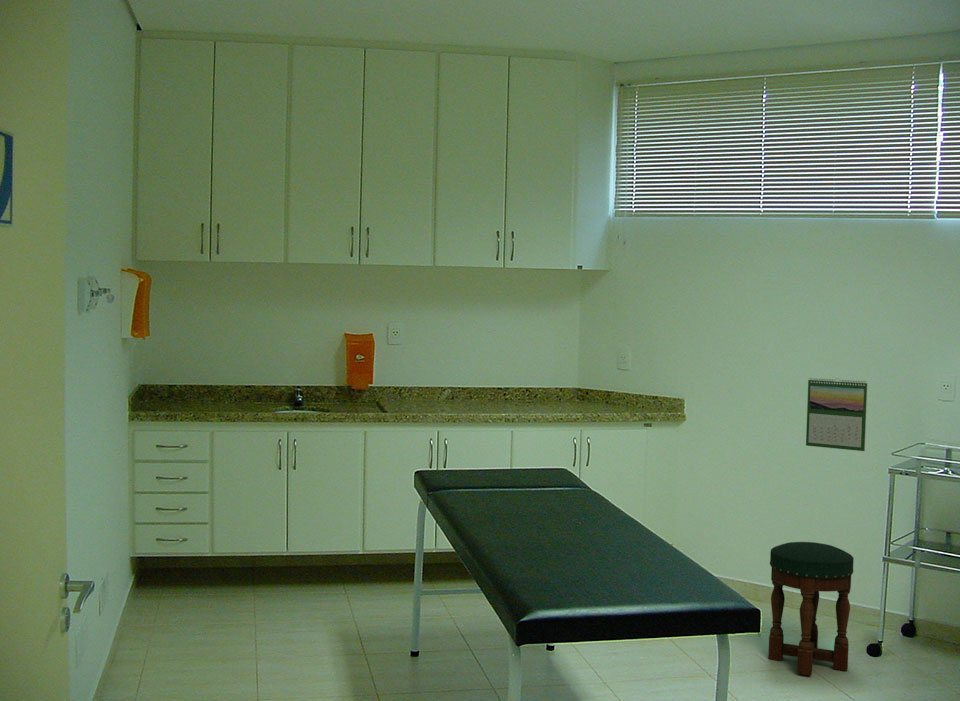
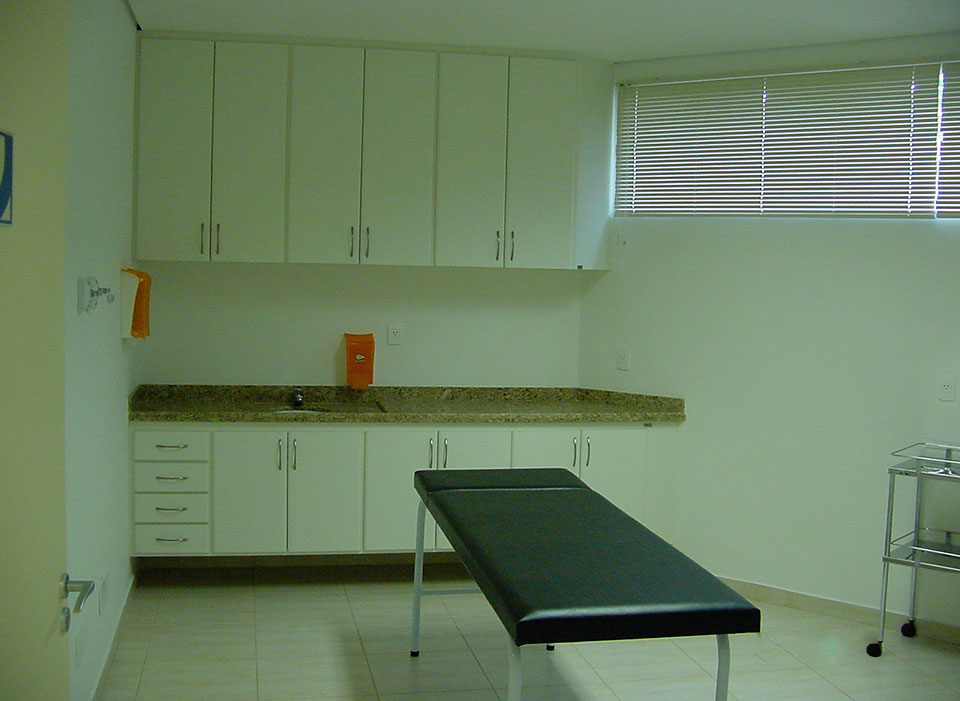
- calendar [805,377,868,452]
- stool [767,541,855,677]
